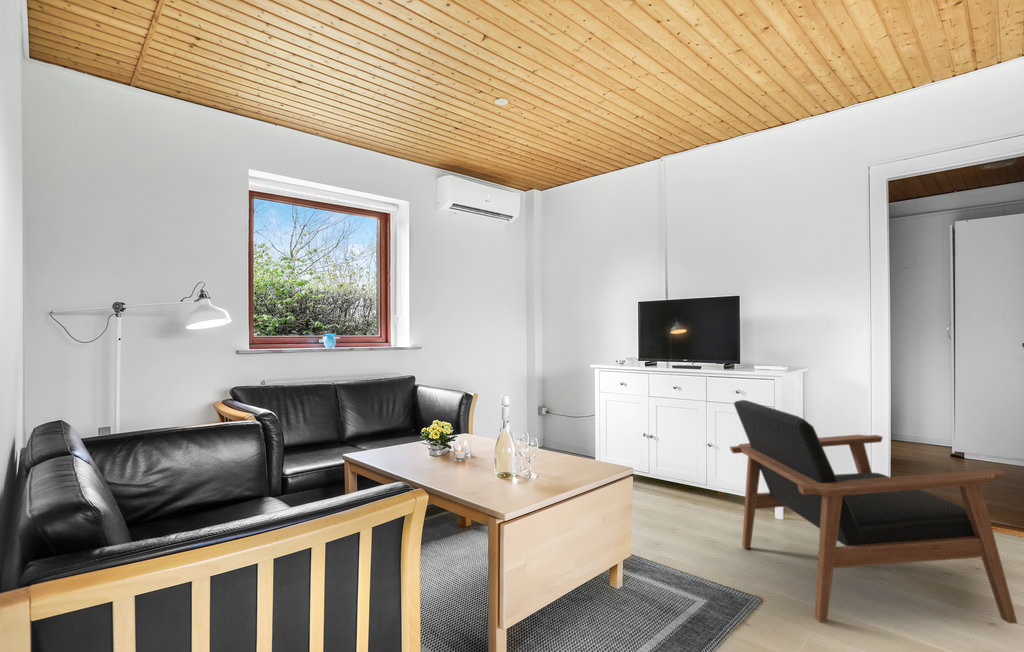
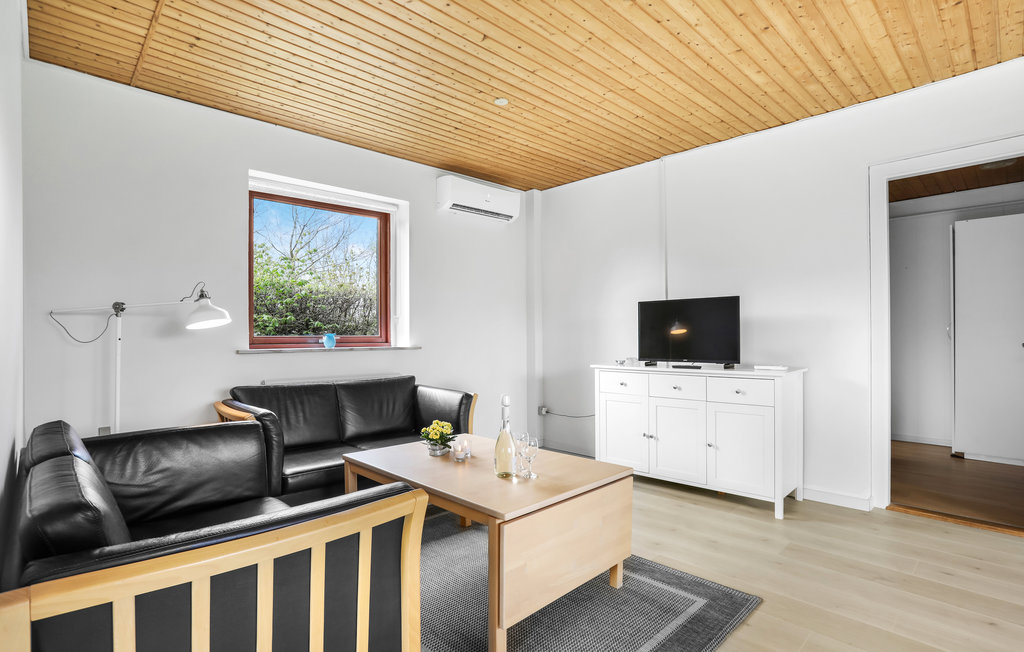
- armchair [729,399,1018,624]
